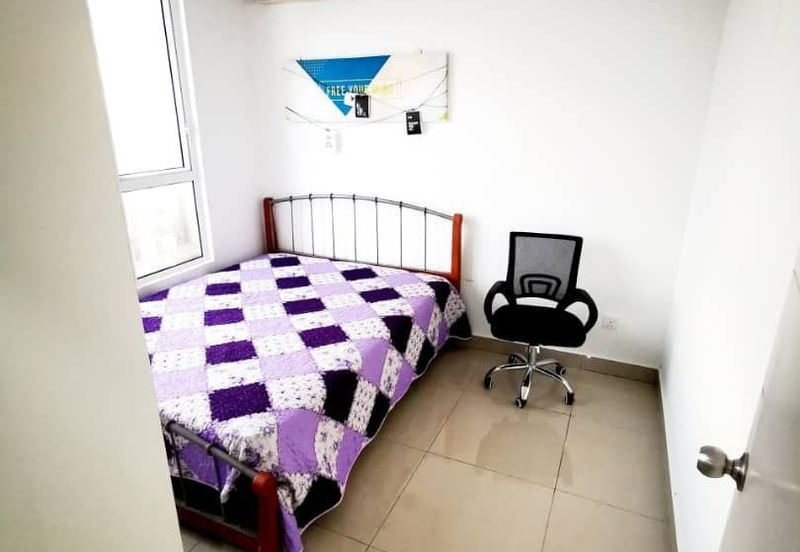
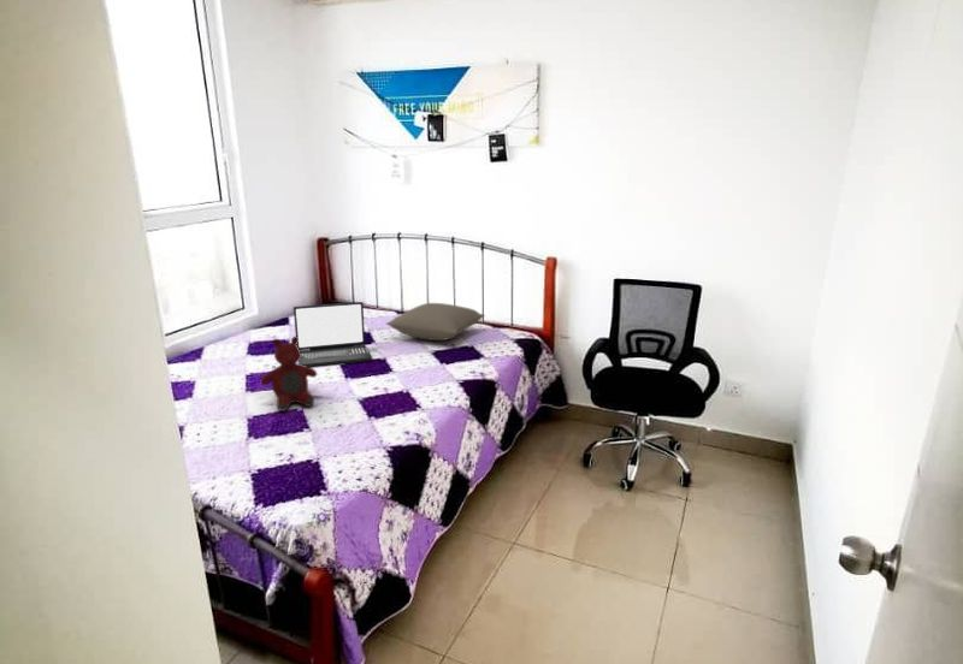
+ pillow [385,302,486,342]
+ teddy bear [260,336,318,413]
+ laptop [293,301,373,368]
